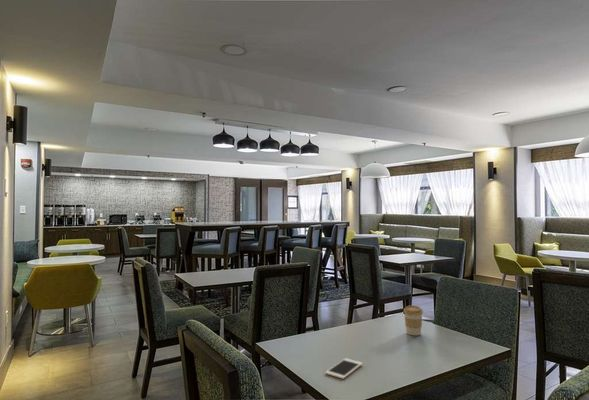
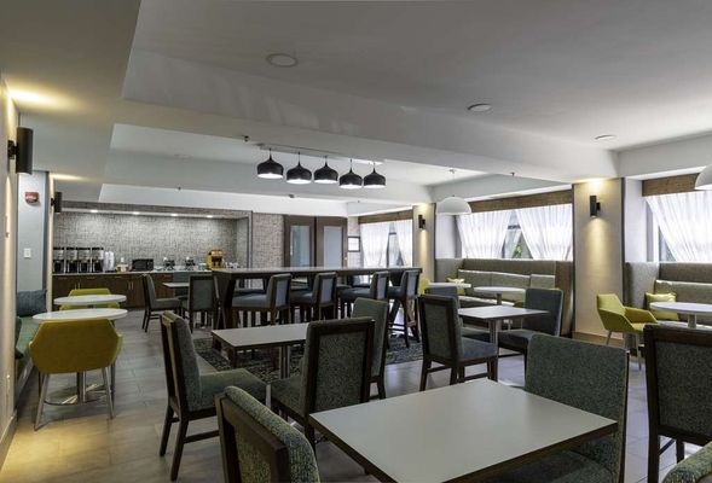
- cell phone [325,357,363,380]
- coffee cup [403,305,424,336]
